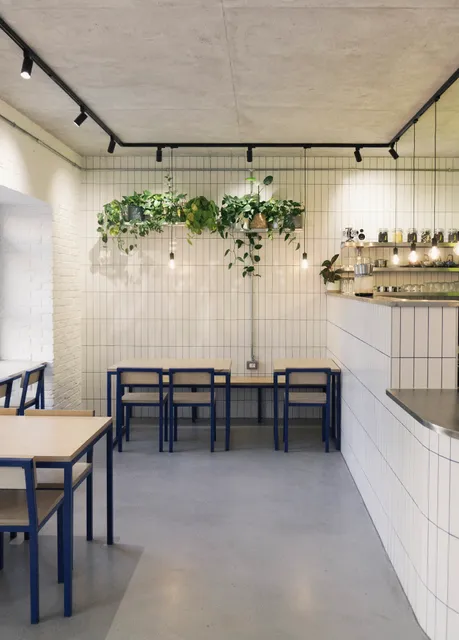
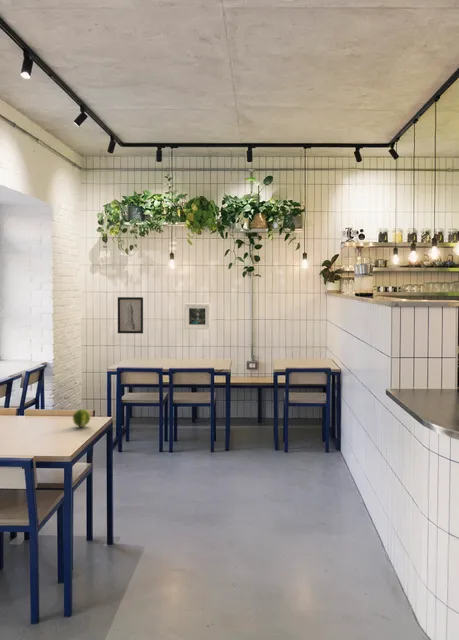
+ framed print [183,303,211,330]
+ wall art [117,296,144,335]
+ fruit [72,408,91,428]
